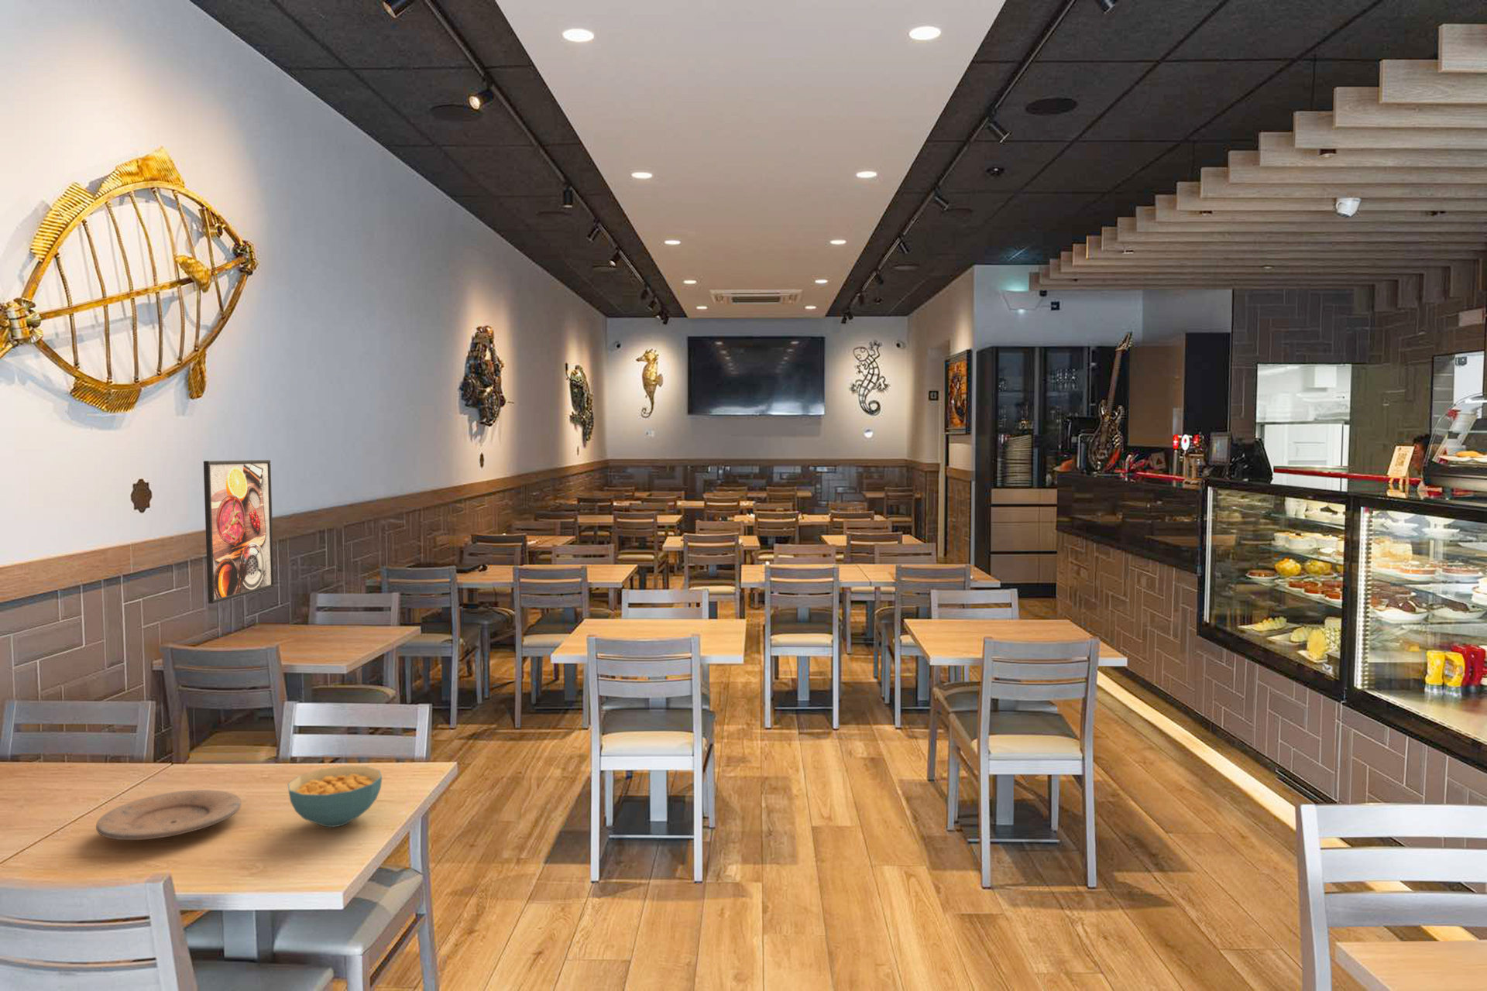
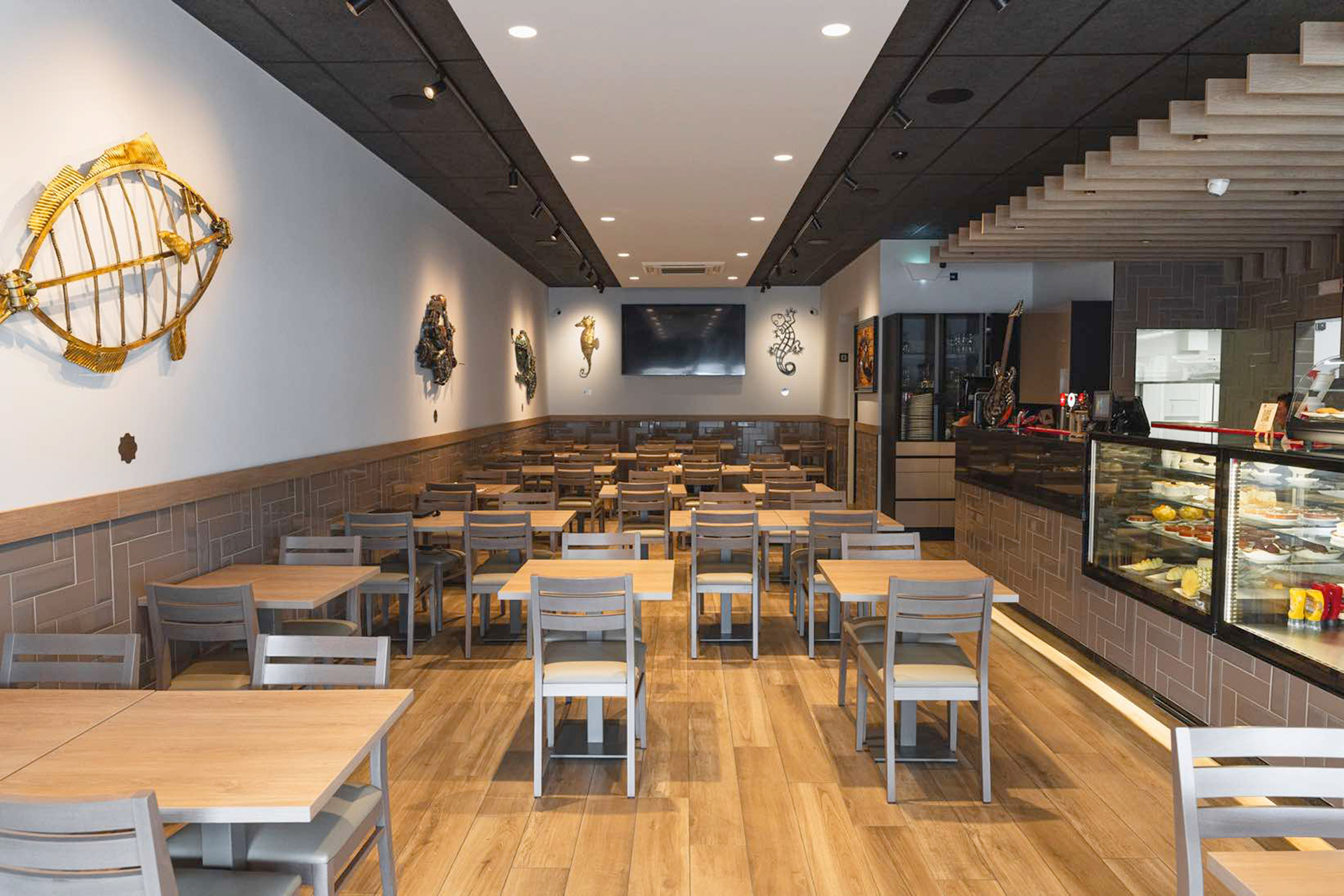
- plate [95,789,242,841]
- cereal bowl [288,765,383,828]
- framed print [202,459,274,605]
